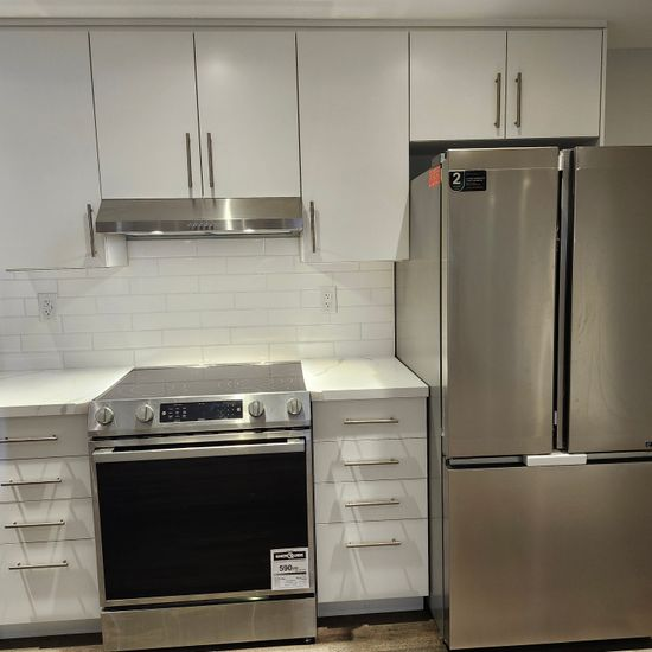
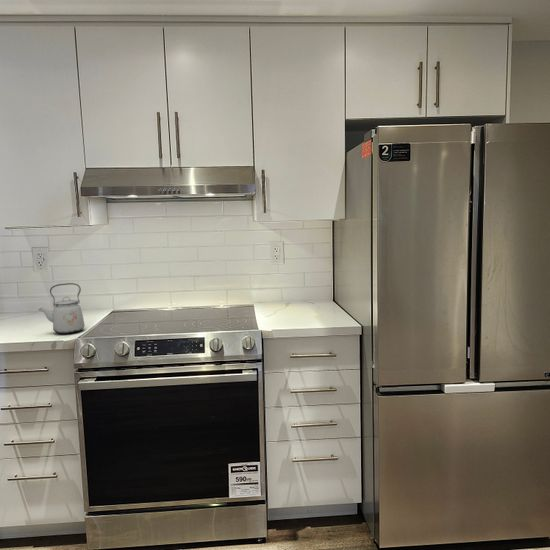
+ kettle [38,282,86,335]
